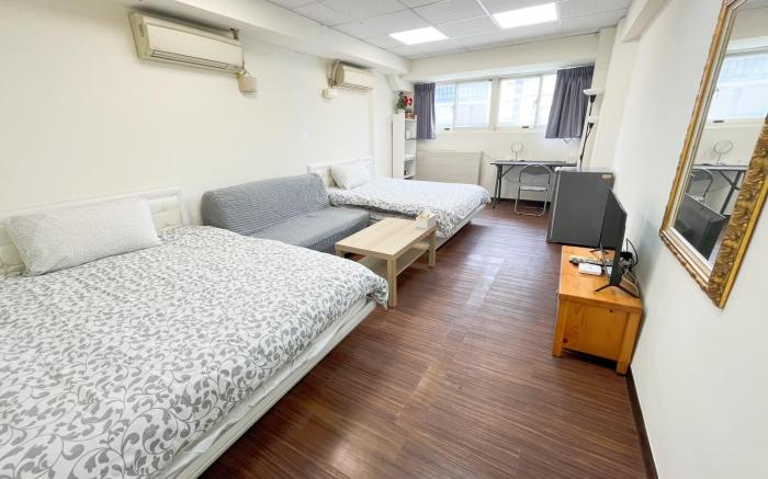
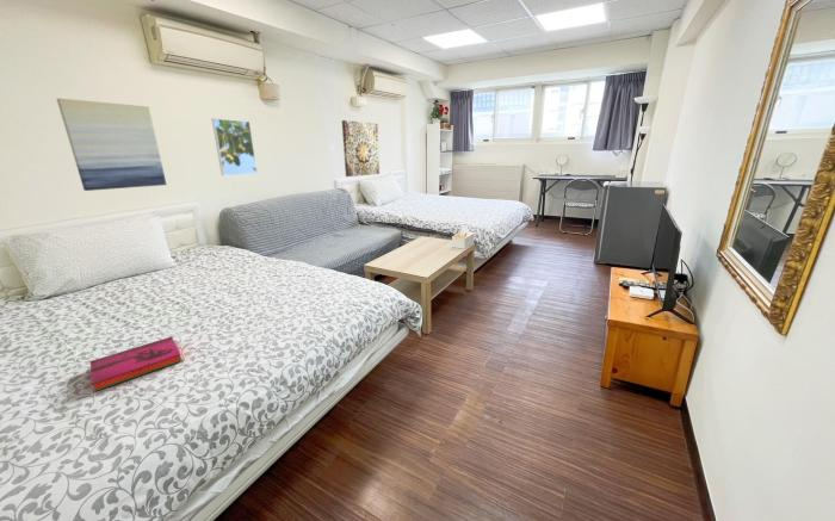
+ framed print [211,117,259,176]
+ wall art [56,97,167,192]
+ hardback book [89,335,184,392]
+ wall art [341,119,381,178]
